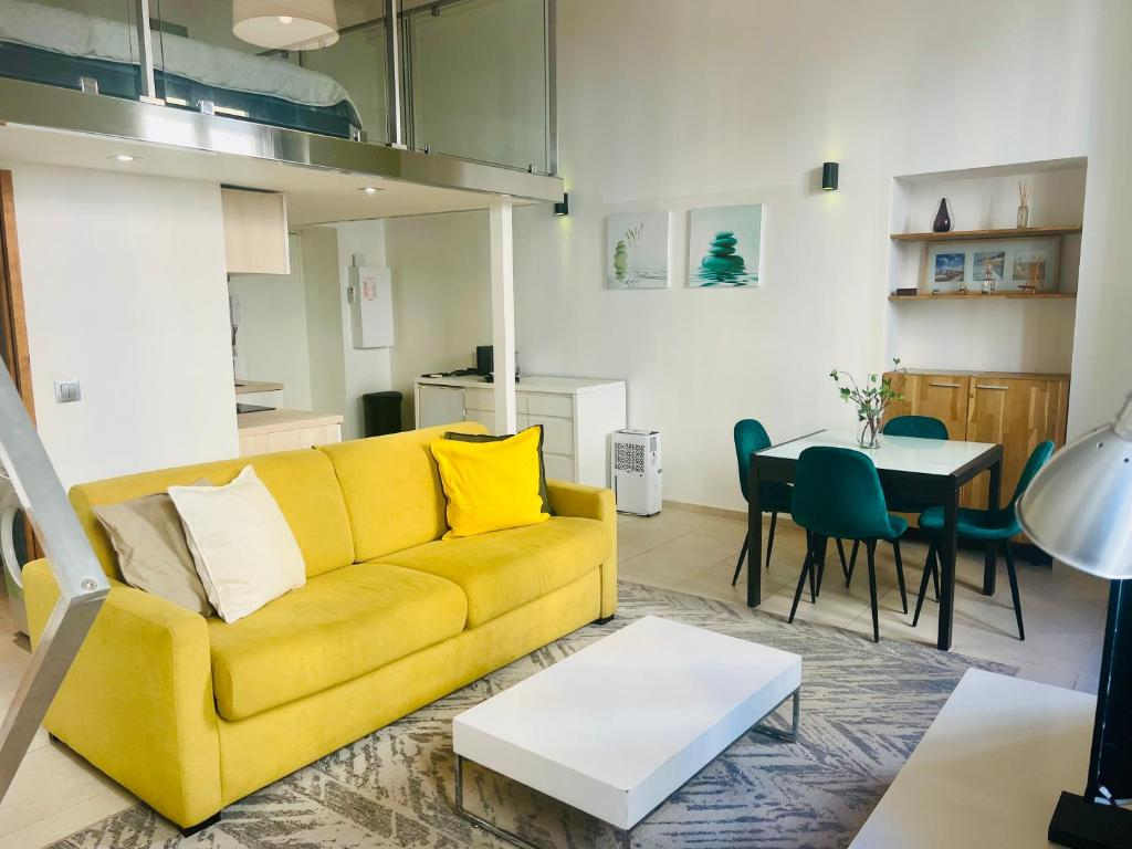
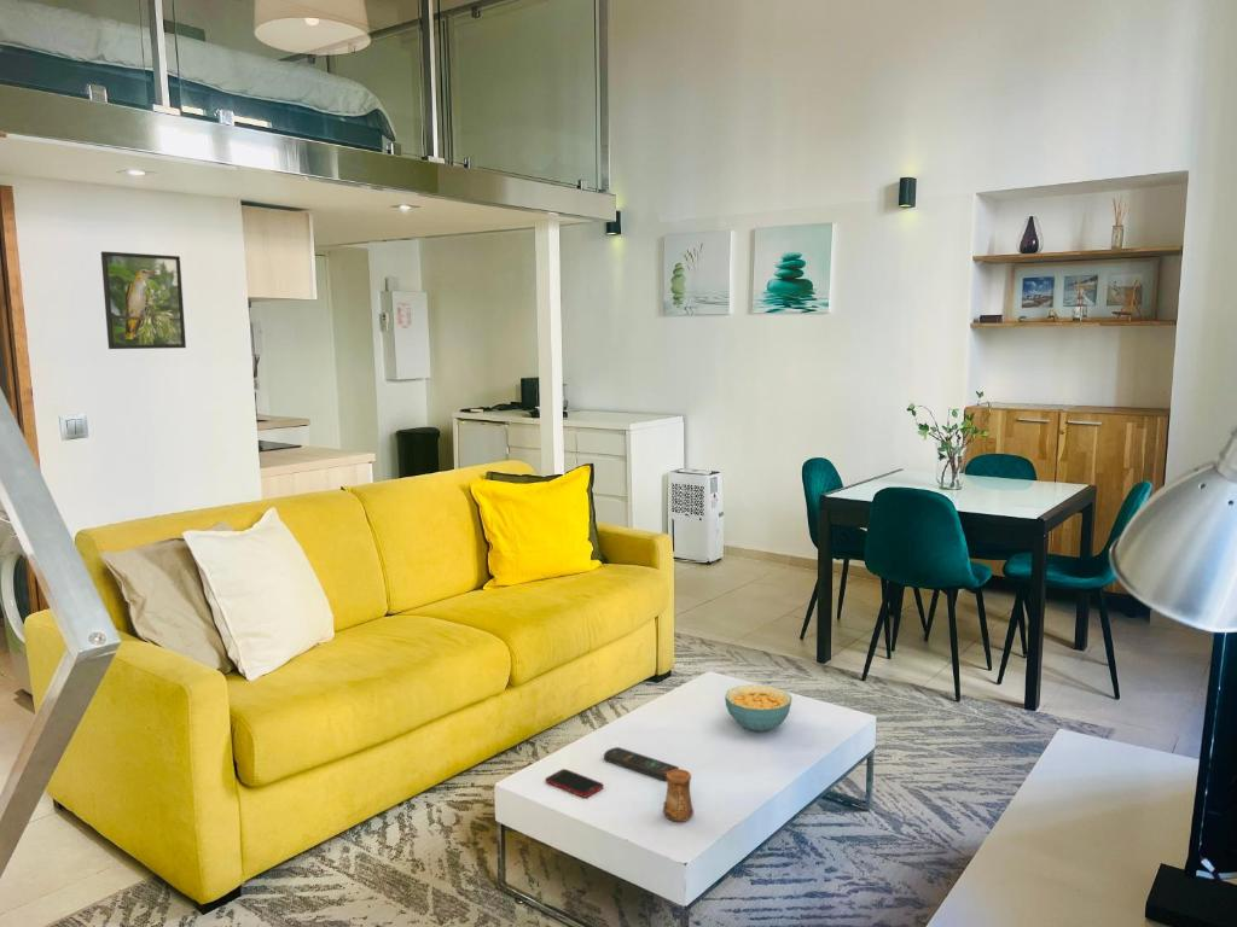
+ cell phone [545,768,605,799]
+ cup [662,768,695,823]
+ remote control [603,746,680,782]
+ cereal bowl [724,683,794,733]
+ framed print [100,250,187,350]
